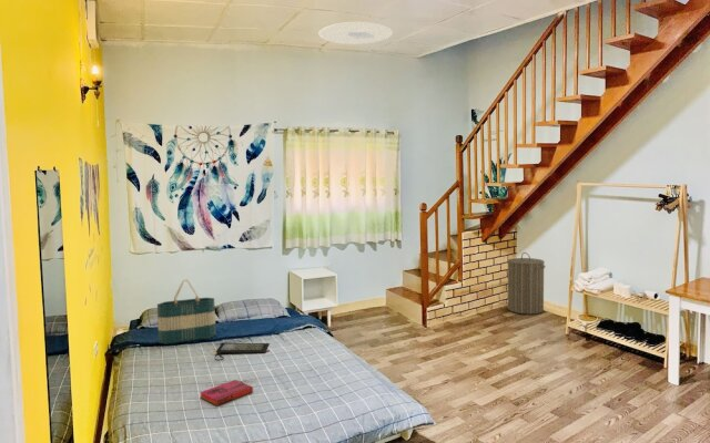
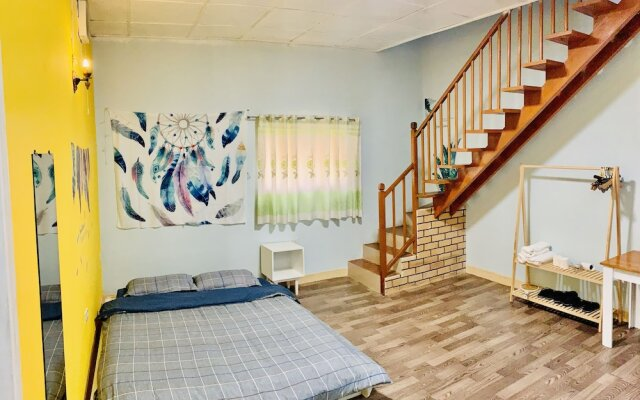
- tote bag [156,278,217,344]
- clutch bag [211,342,271,362]
- hardback book [199,379,254,406]
- ceiling light [317,21,394,45]
- laundry hamper [507,251,546,316]
